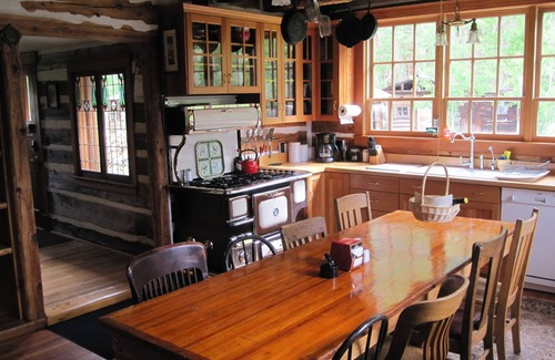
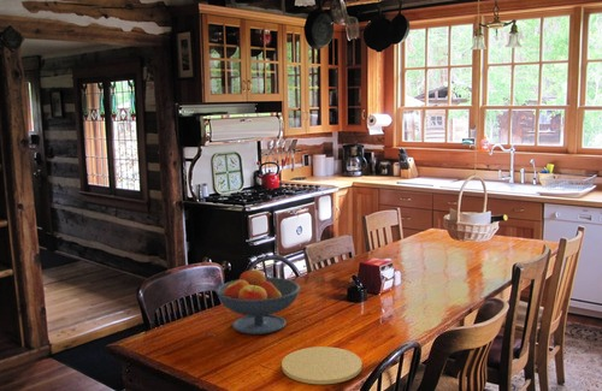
+ plate [281,345,364,385]
+ fruit bowl [214,267,301,336]
